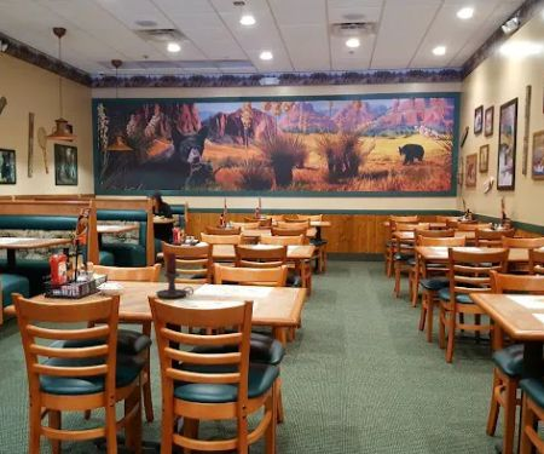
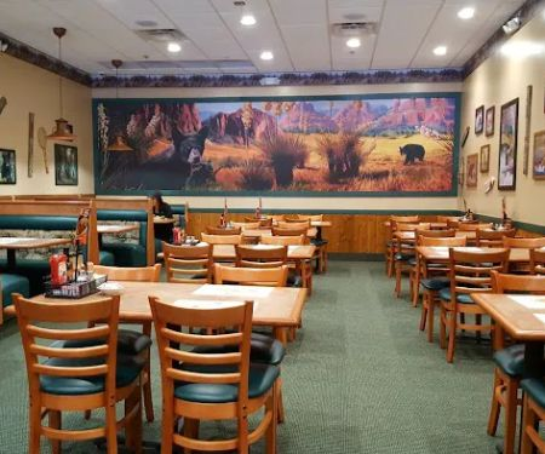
- candle holder [155,251,195,299]
